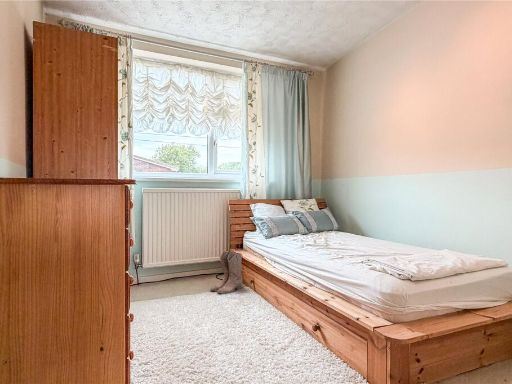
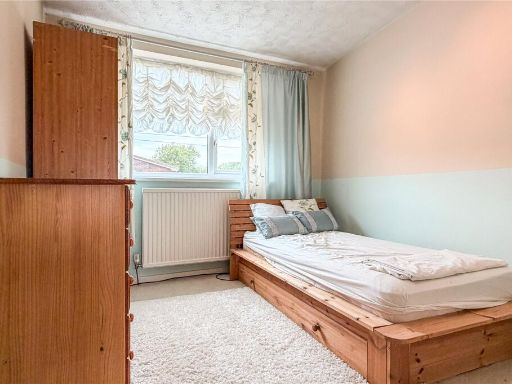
- boots [209,249,244,295]
